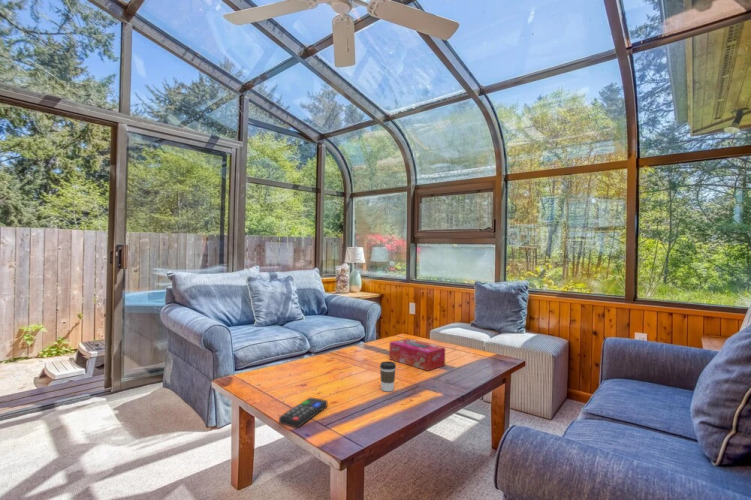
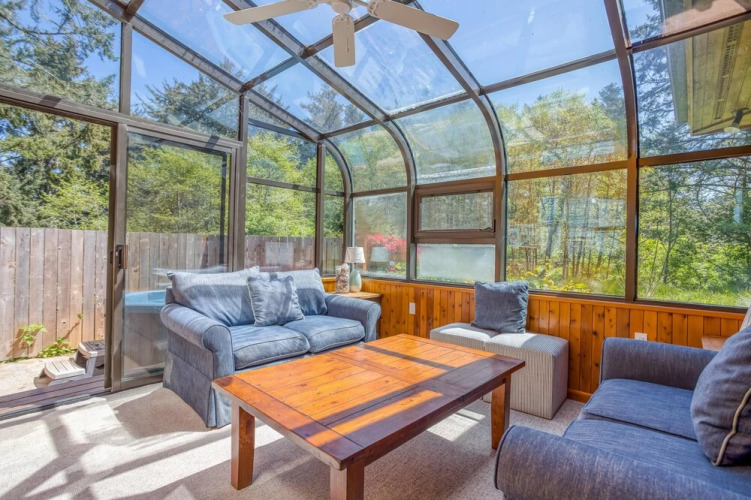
- remote control [278,397,328,428]
- tissue box [388,338,446,372]
- coffee cup [379,360,397,392]
